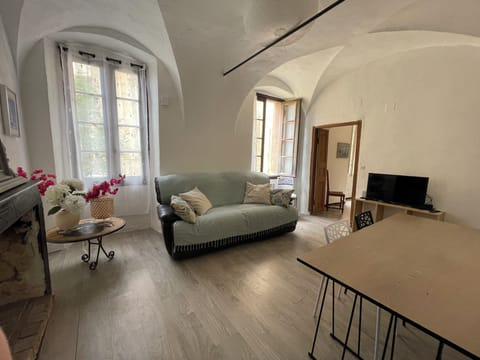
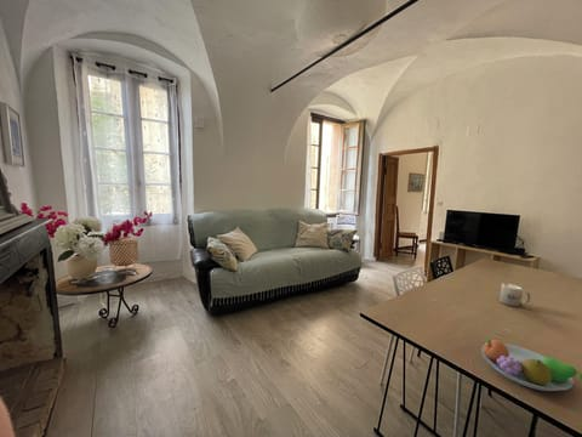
+ fruit bowl [480,337,582,392]
+ mug [498,282,531,307]
